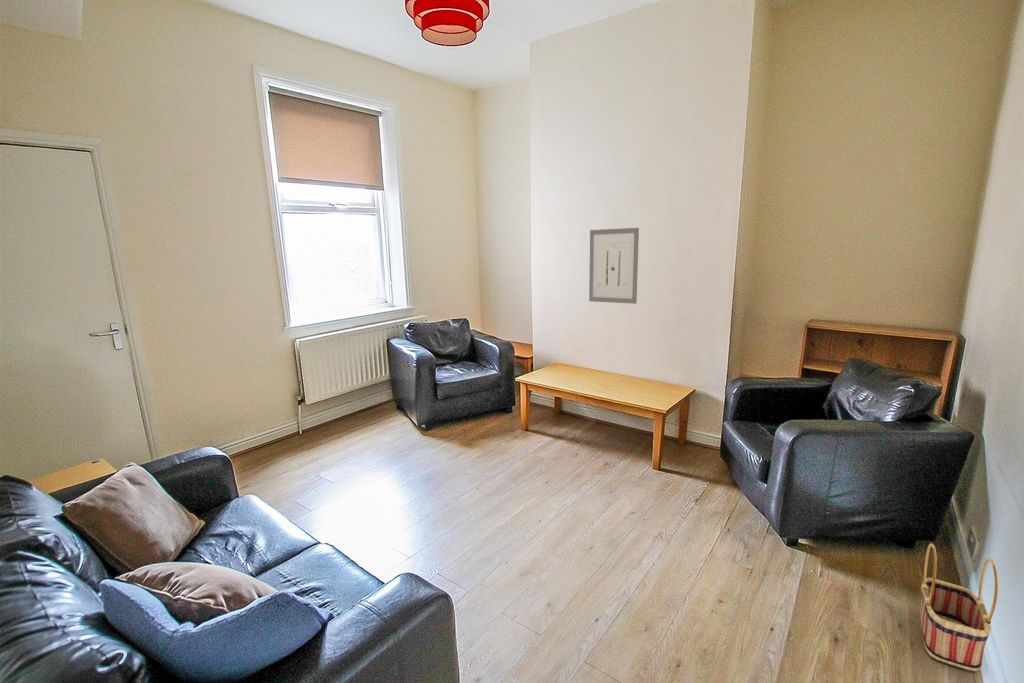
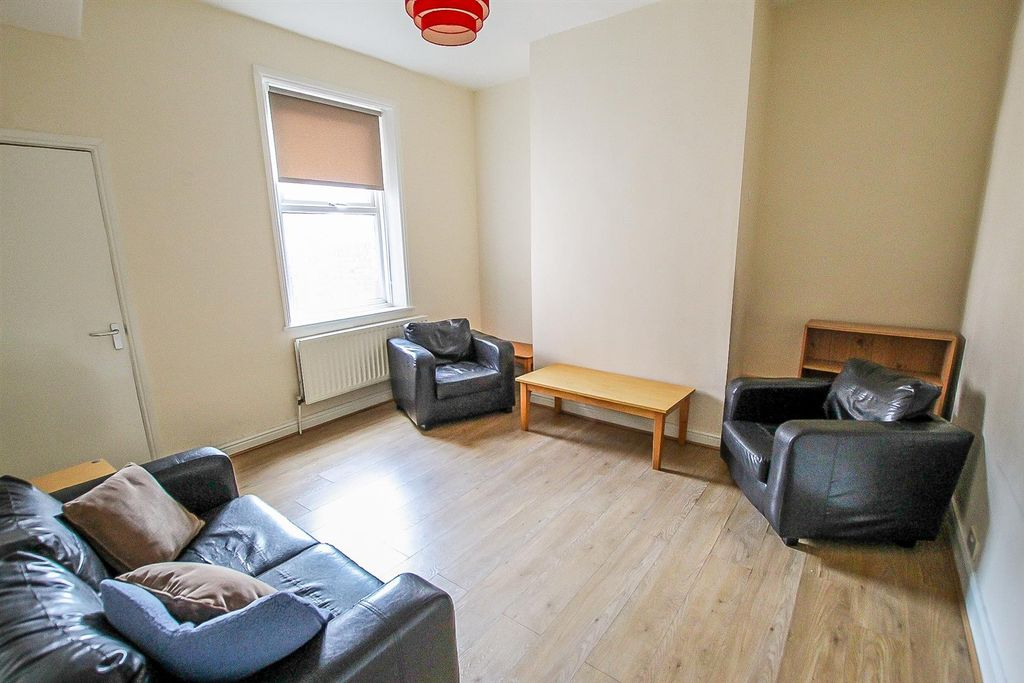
- wall art [588,227,640,305]
- basket [918,542,999,672]
